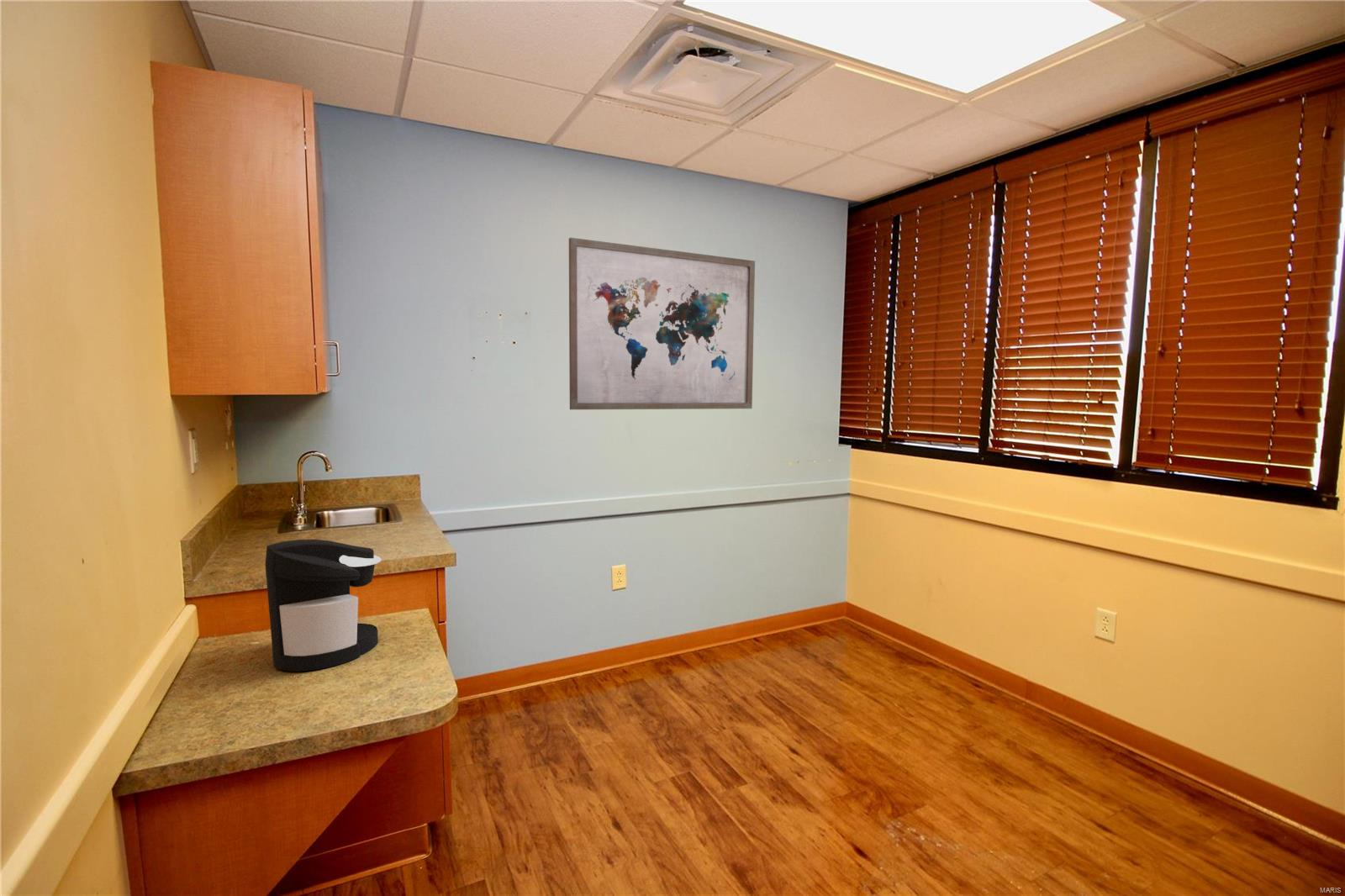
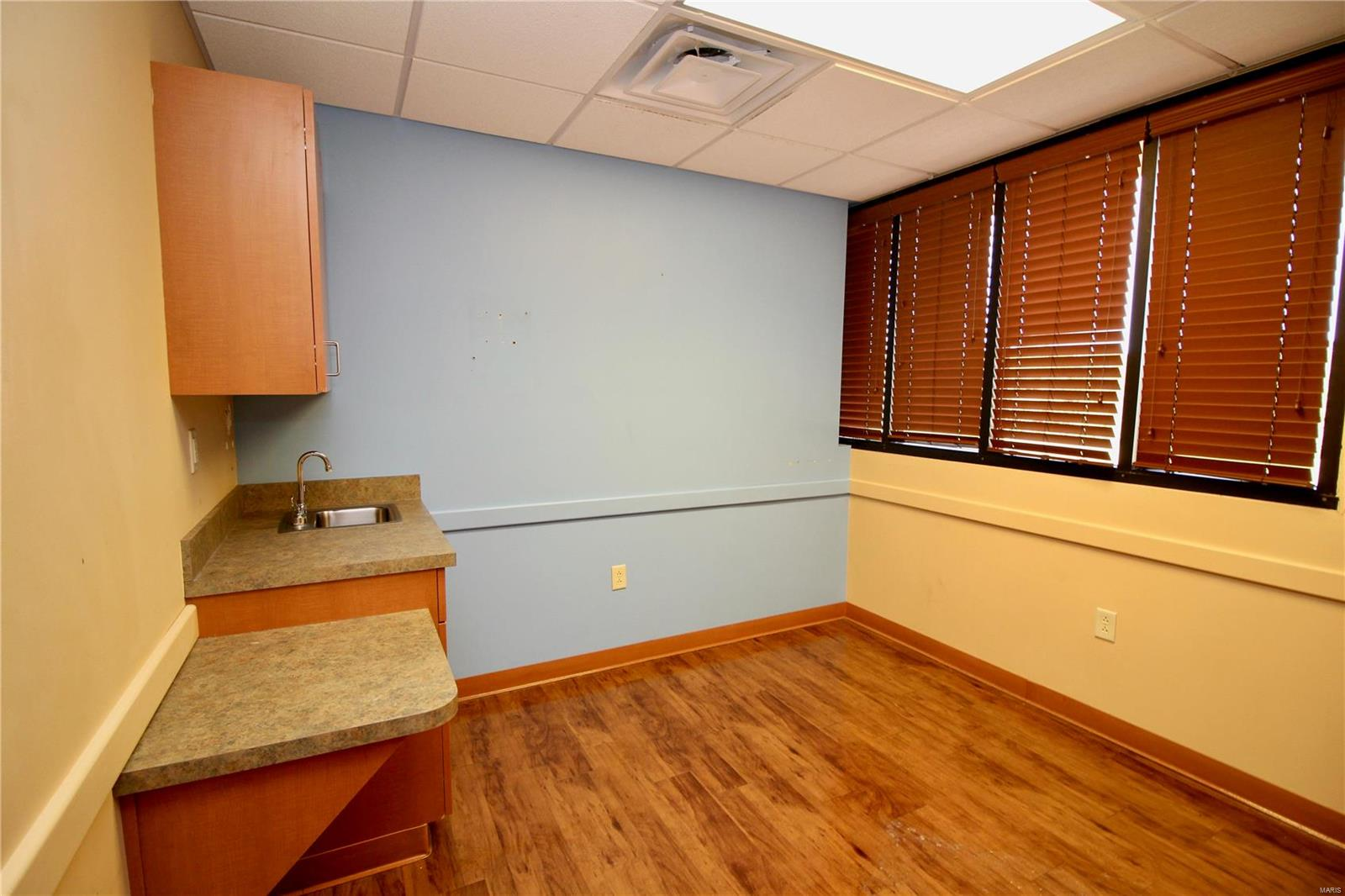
- coffee maker [264,539,382,672]
- wall art [568,237,756,410]
